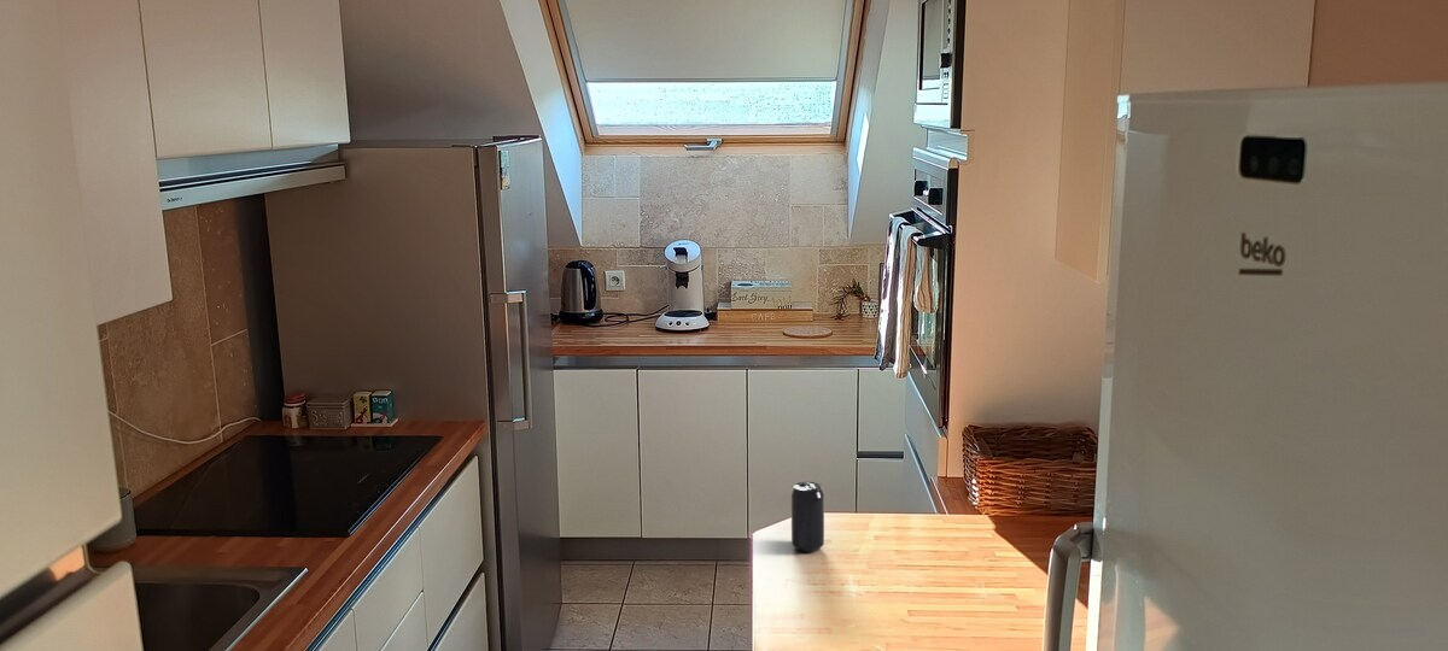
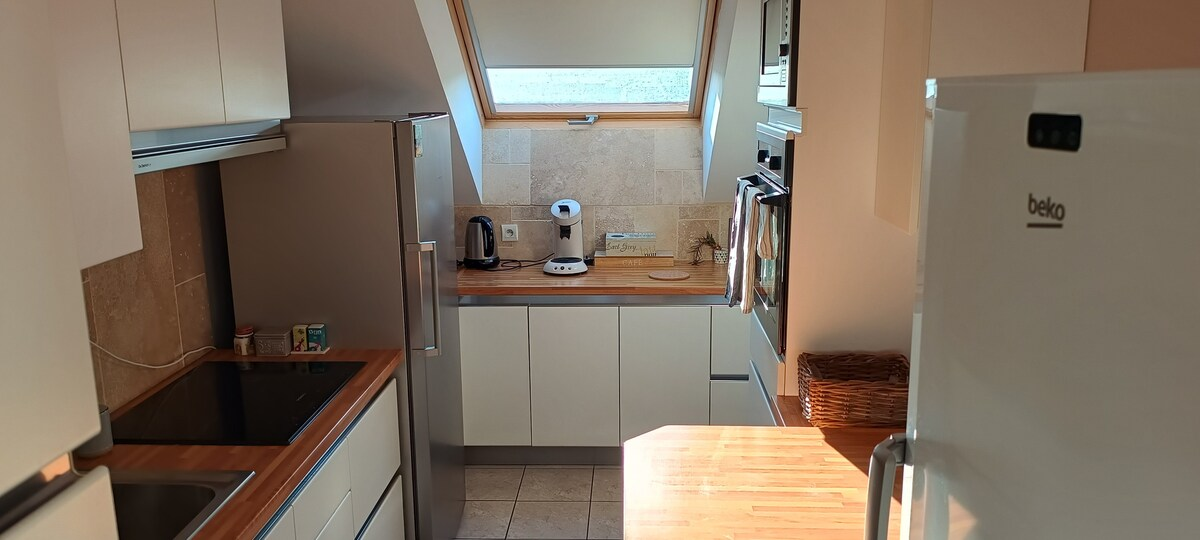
- beverage can [790,481,825,553]
